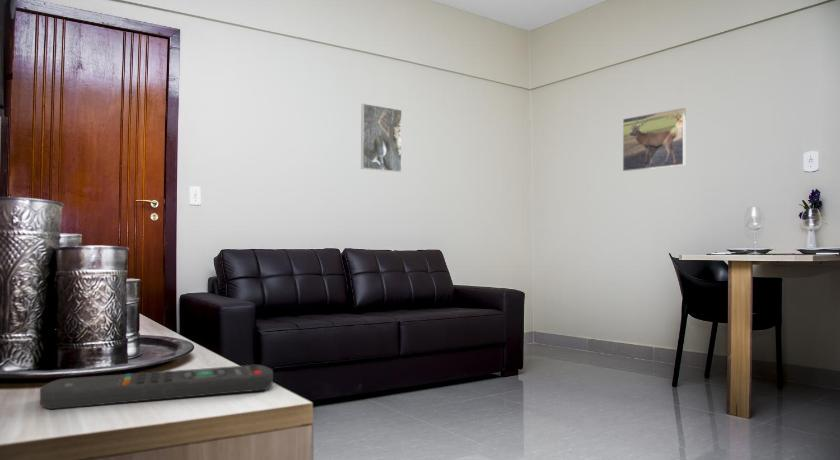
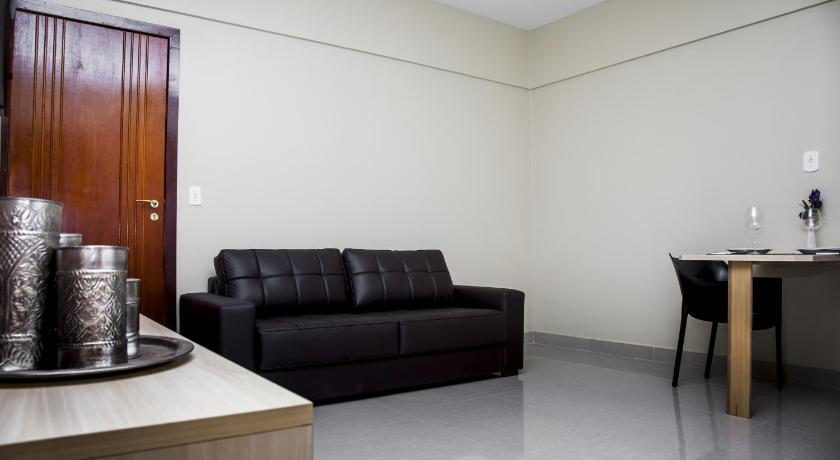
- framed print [360,103,403,173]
- remote control [39,364,274,410]
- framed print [622,107,687,172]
